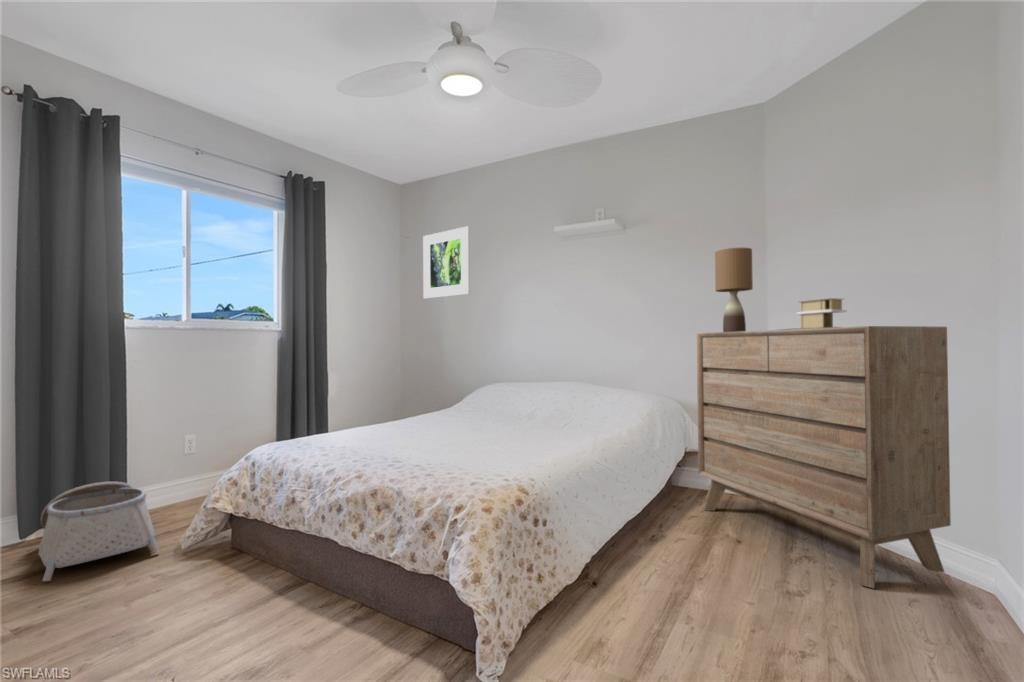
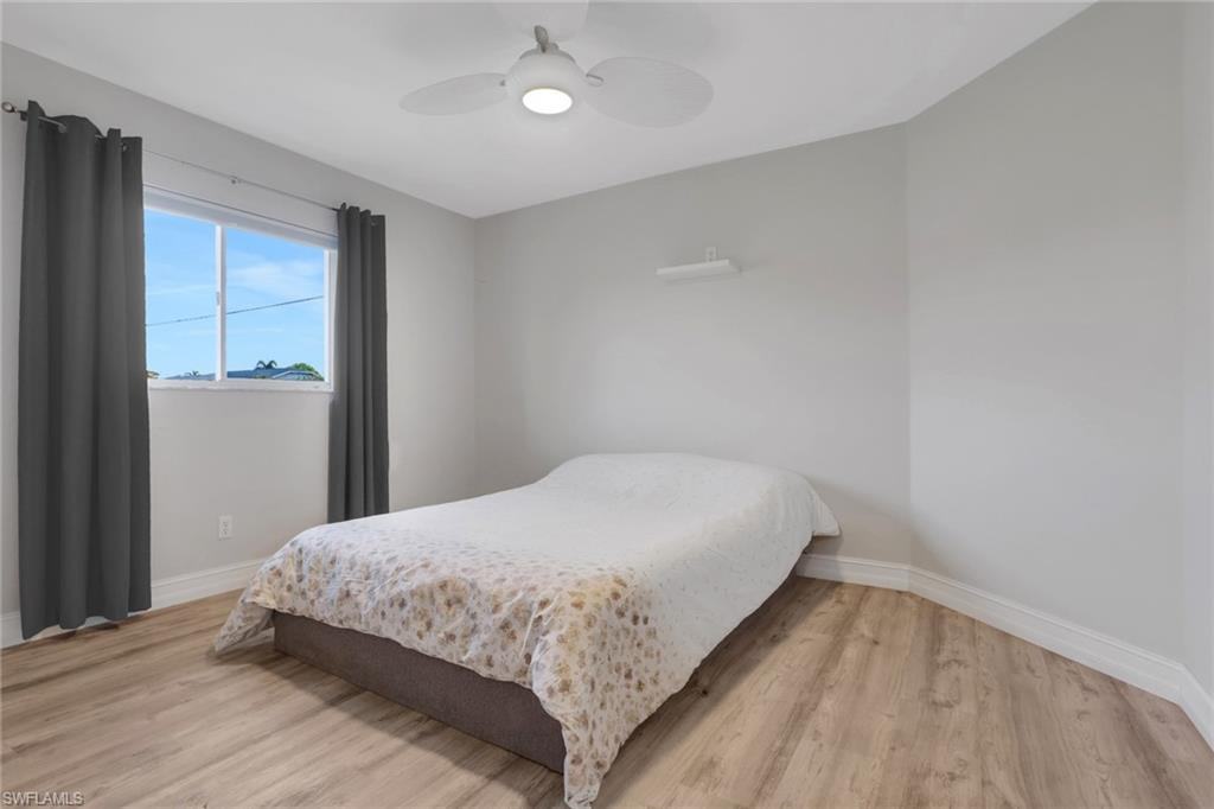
- dresser [696,325,952,589]
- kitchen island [775,297,848,330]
- basket [37,481,161,582]
- table lamp [714,247,754,332]
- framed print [422,225,471,300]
